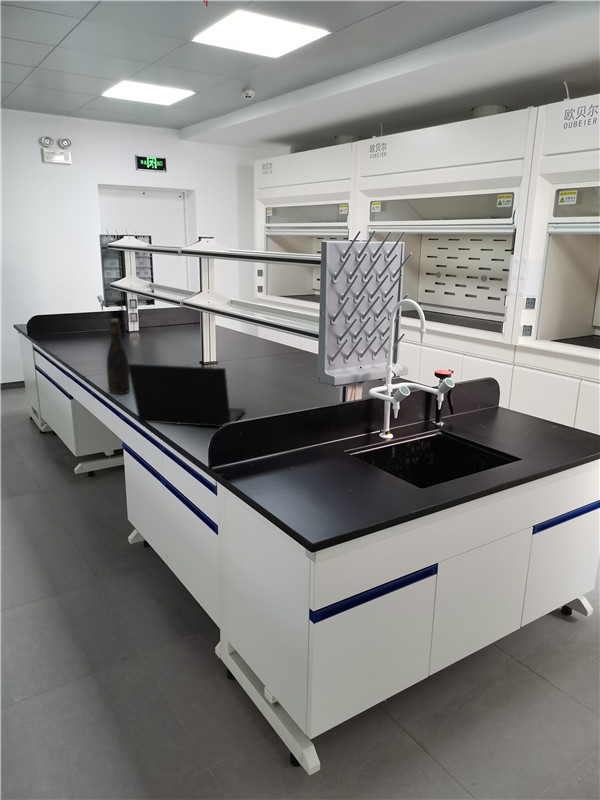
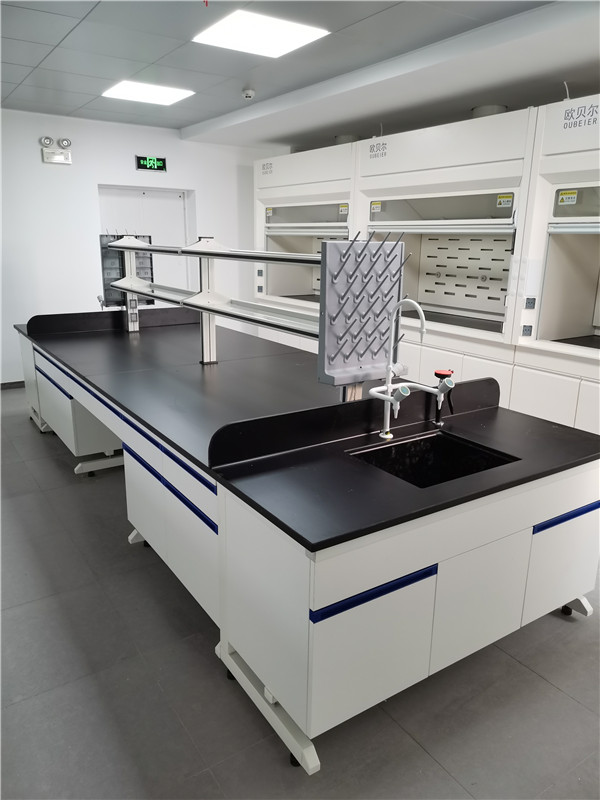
- laptop [128,363,247,428]
- bottle [106,318,131,395]
